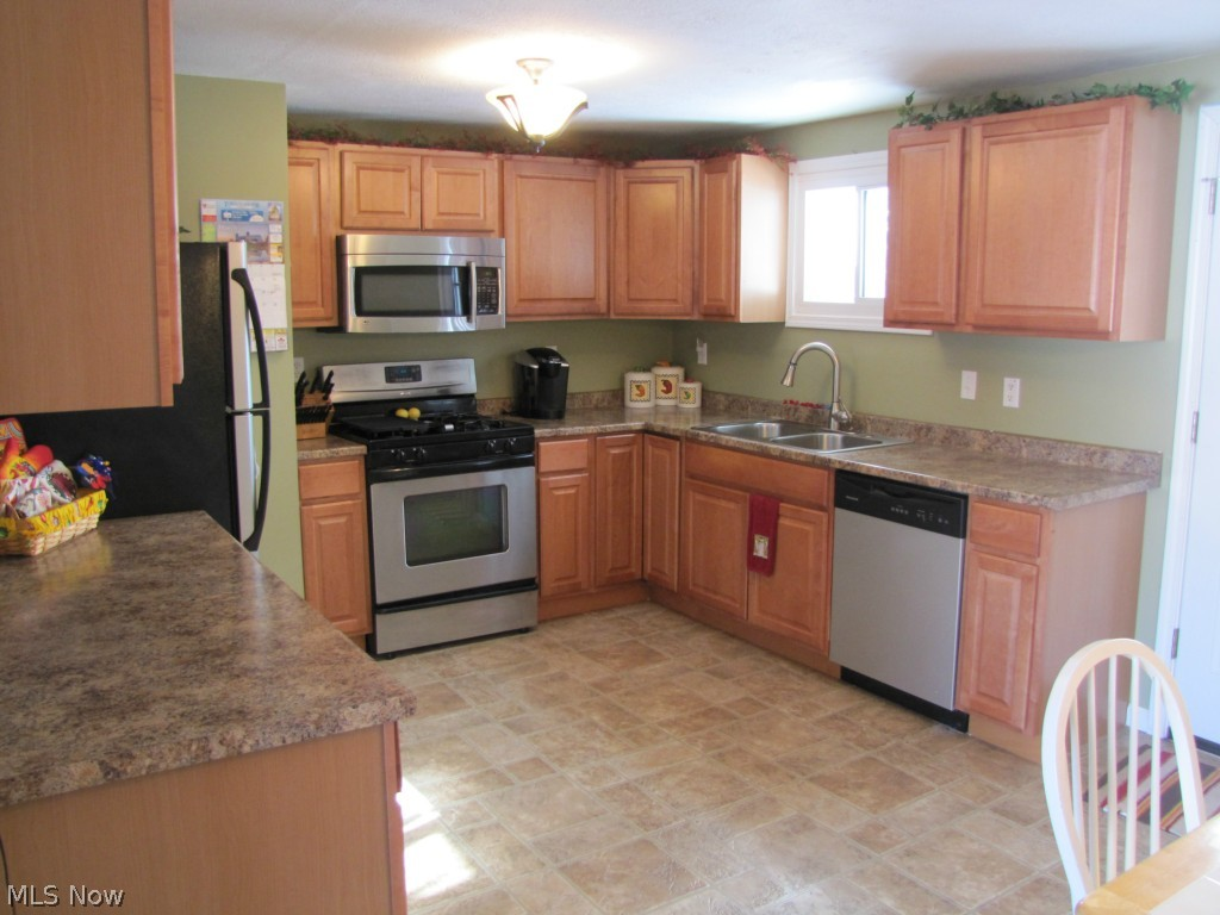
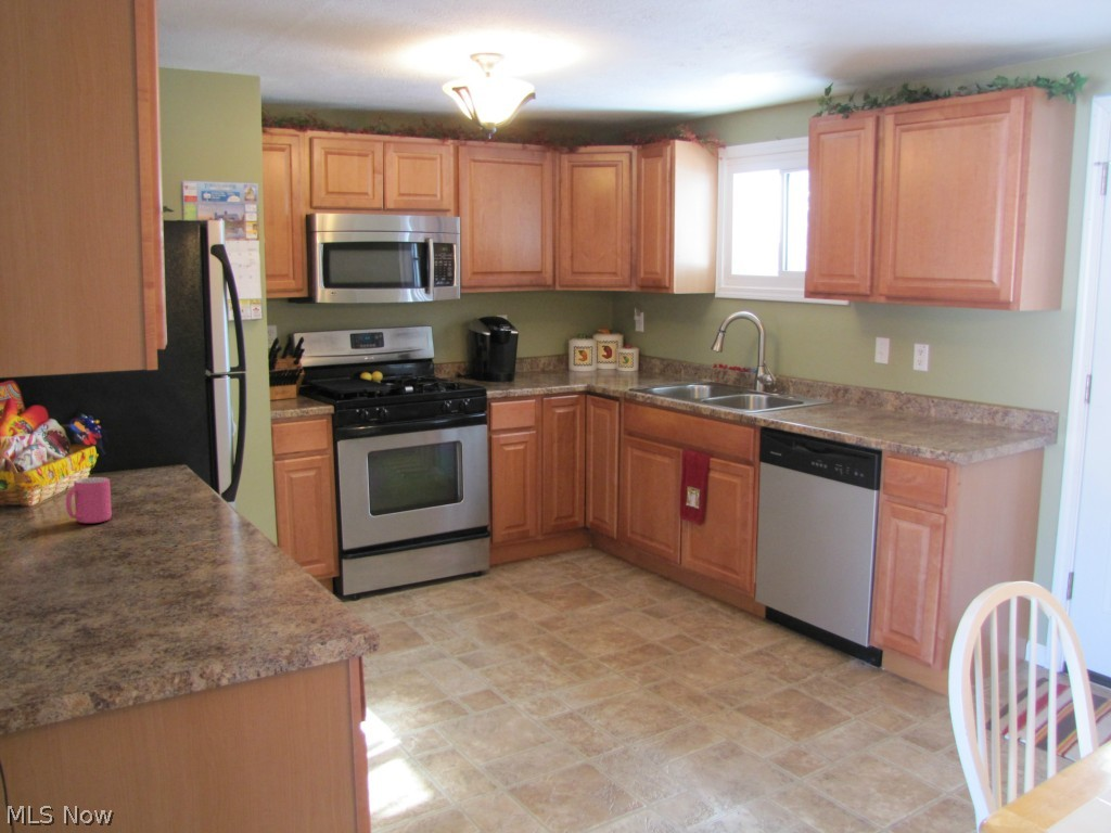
+ mug [65,476,113,524]
